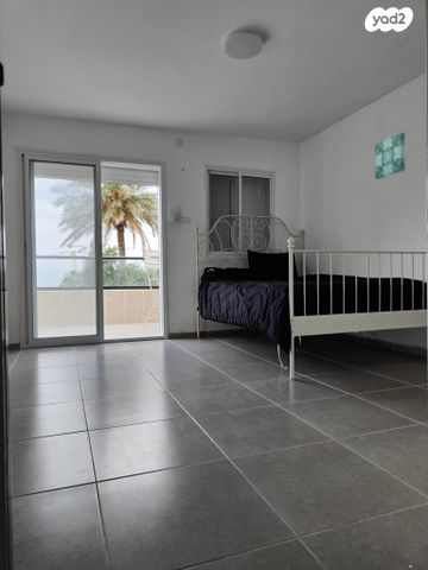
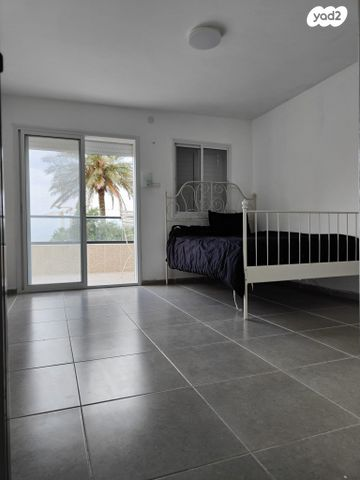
- wall art [373,132,407,180]
